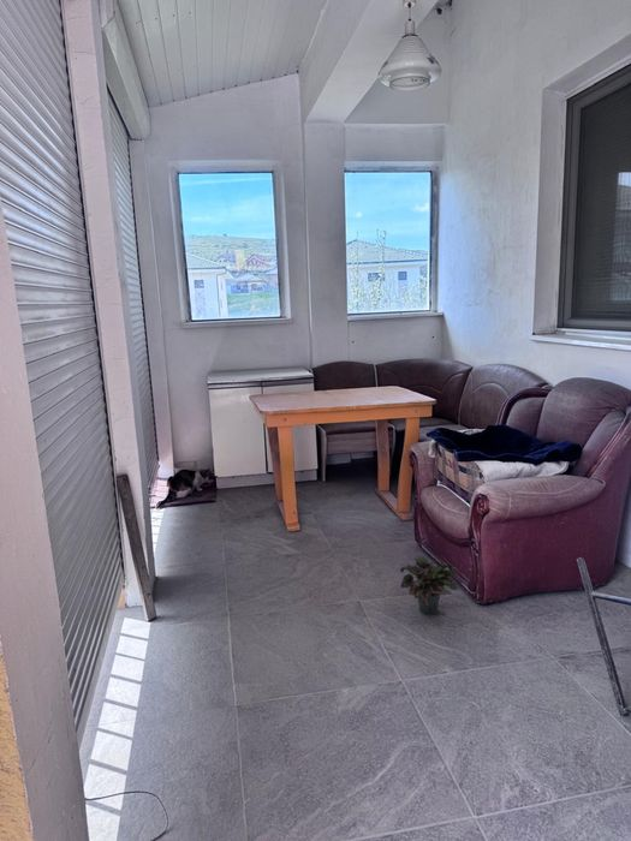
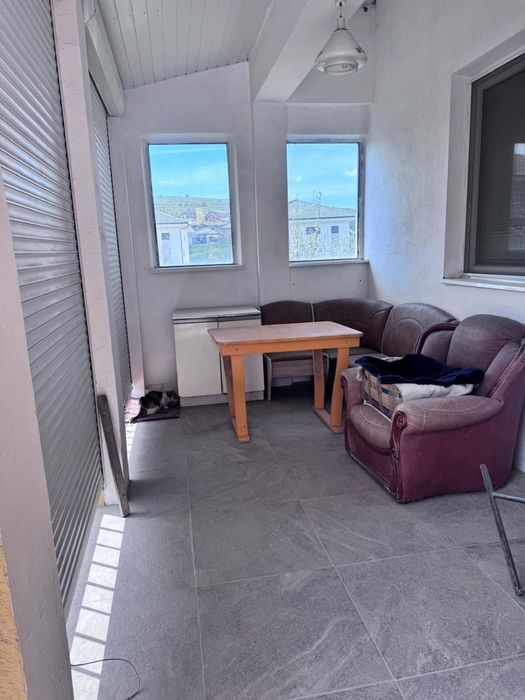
- potted plant [399,555,462,616]
